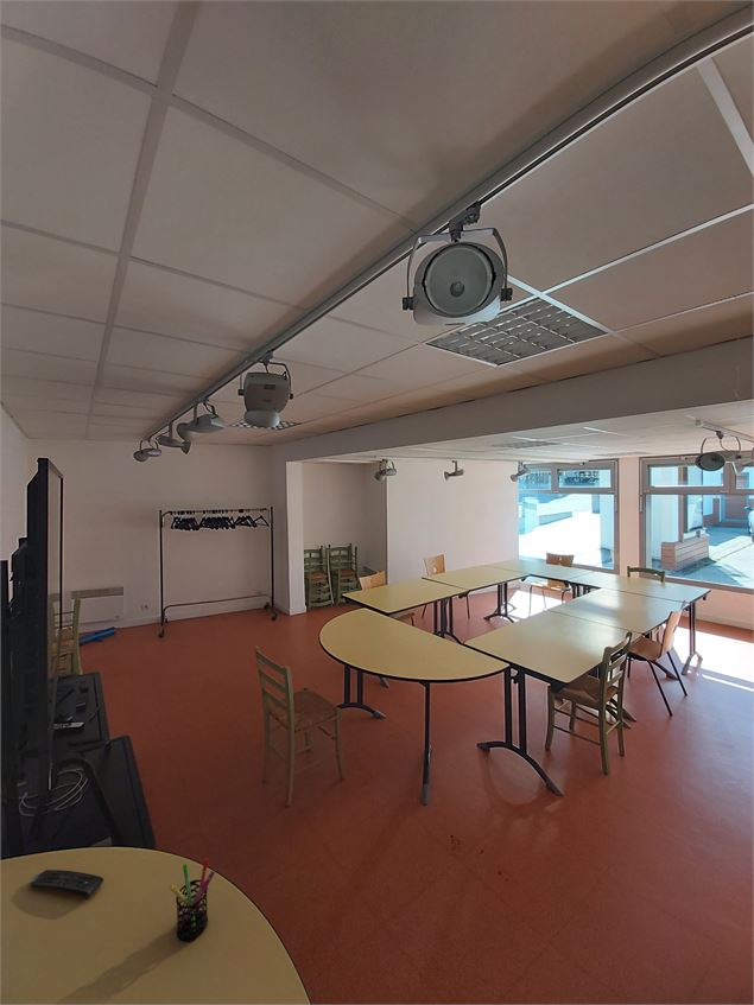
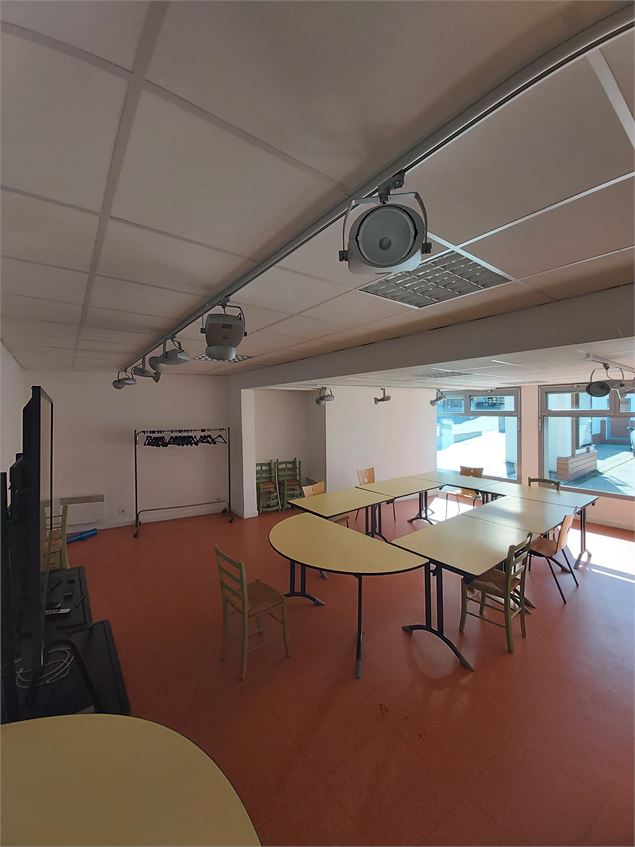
- pen holder [169,857,216,942]
- remote control [30,869,104,901]
